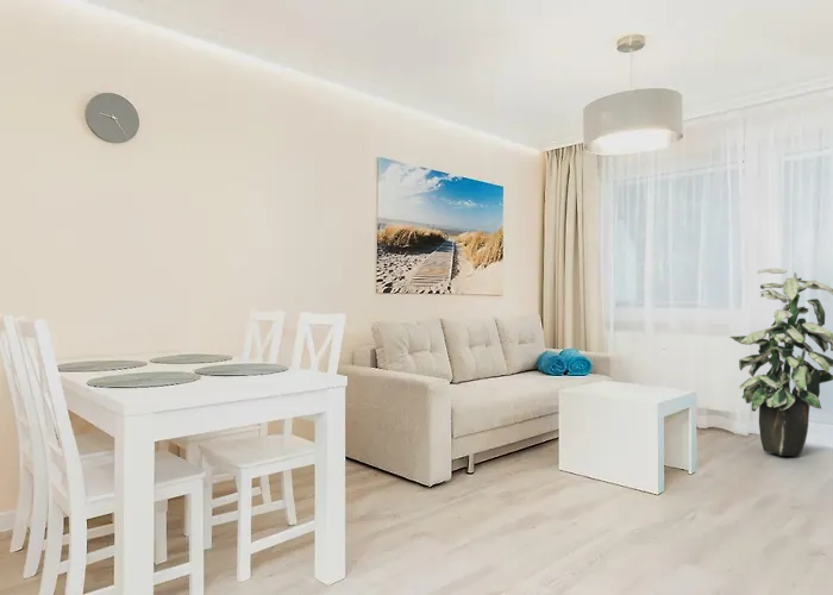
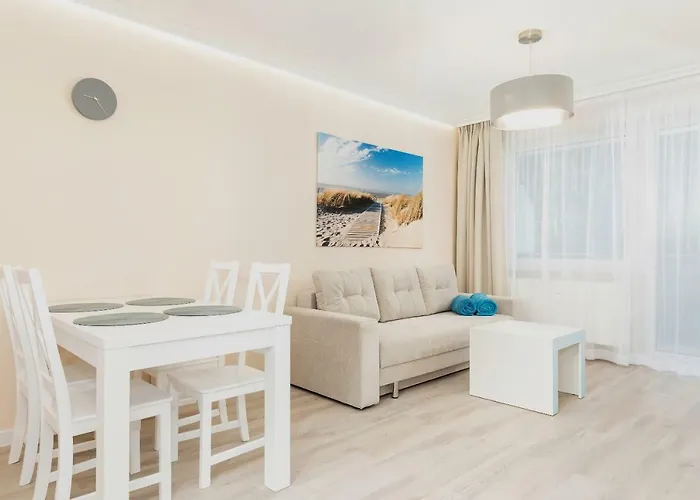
- indoor plant [728,267,833,458]
